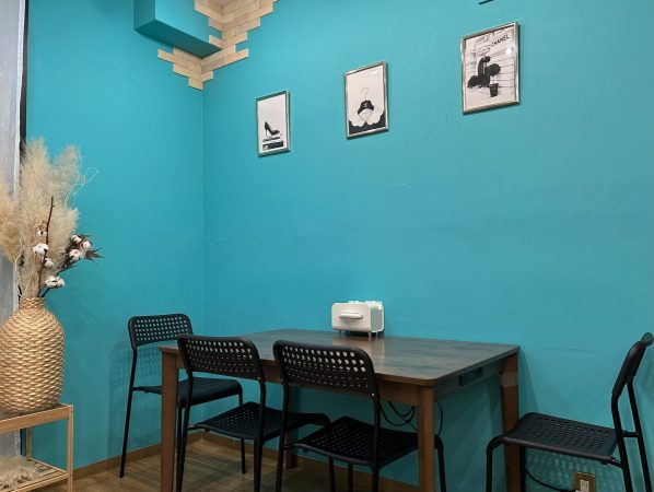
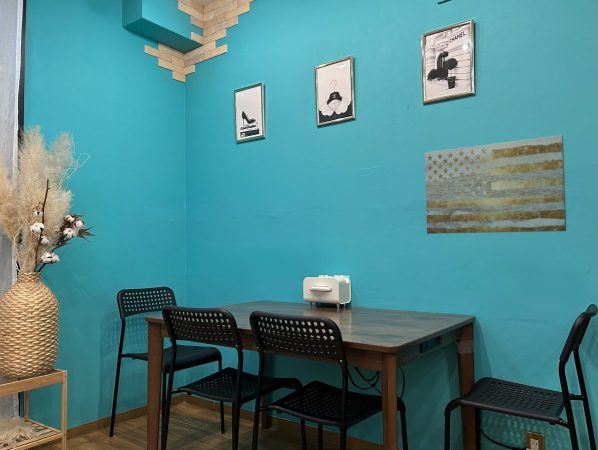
+ wall art [424,134,567,235]
